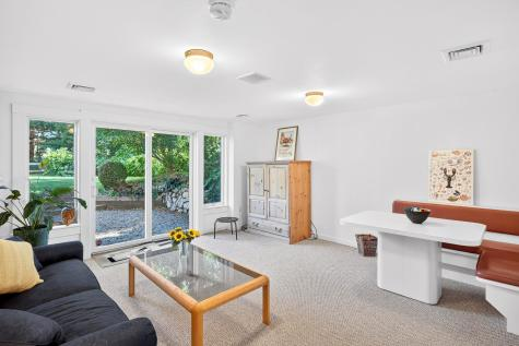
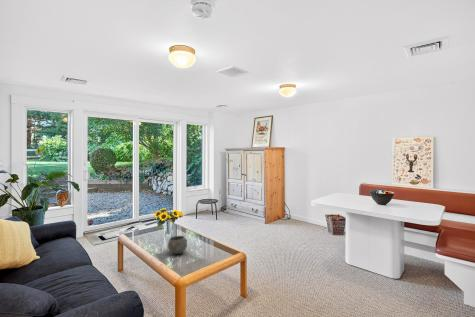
+ bowl [167,235,188,255]
